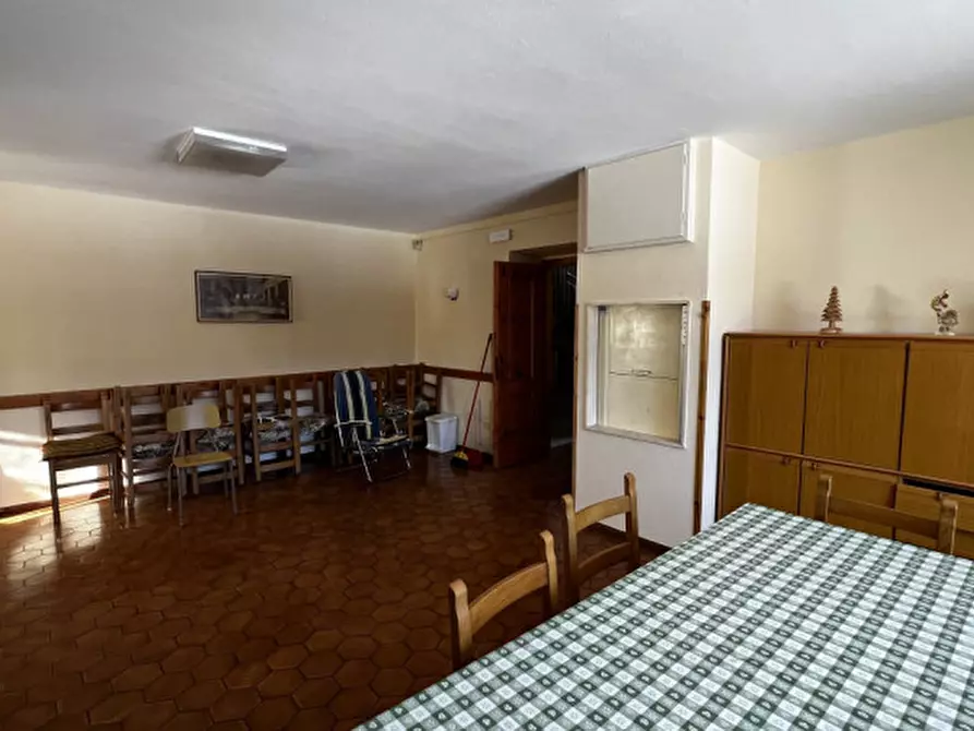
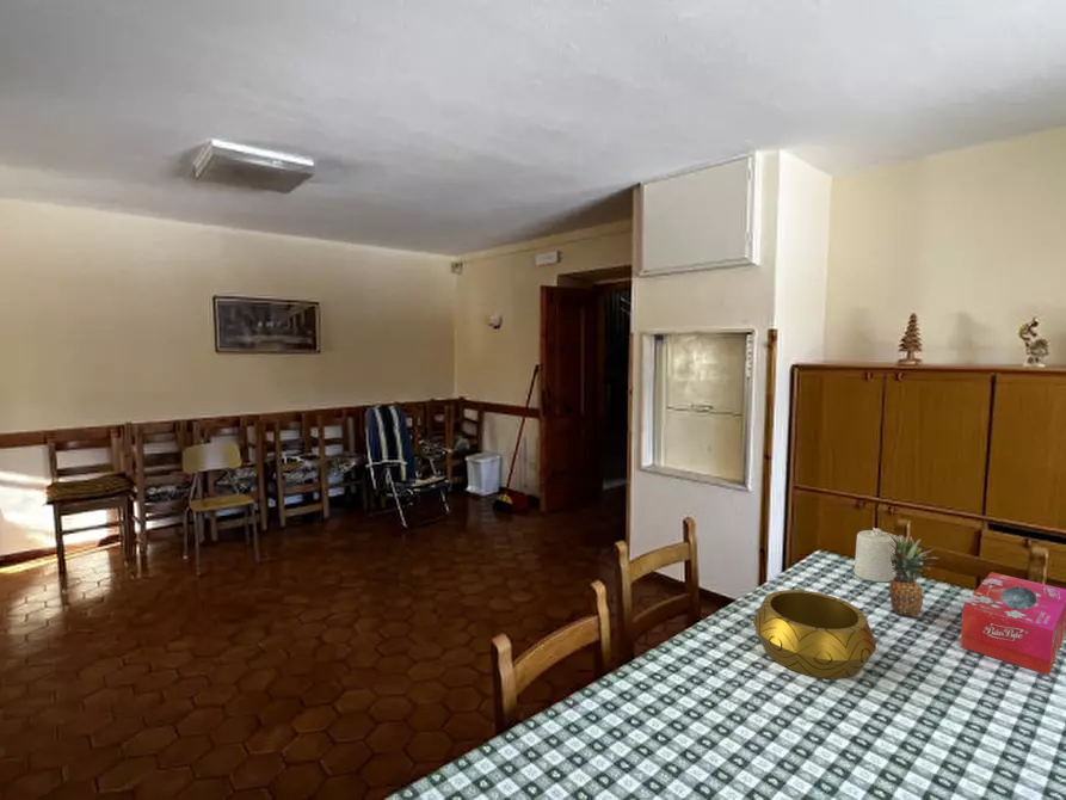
+ tissue box [960,571,1066,676]
+ candle [854,527,896,583]
+ fruit [887,533,941,619]
+ decorative bowl [752,589,877,679]
